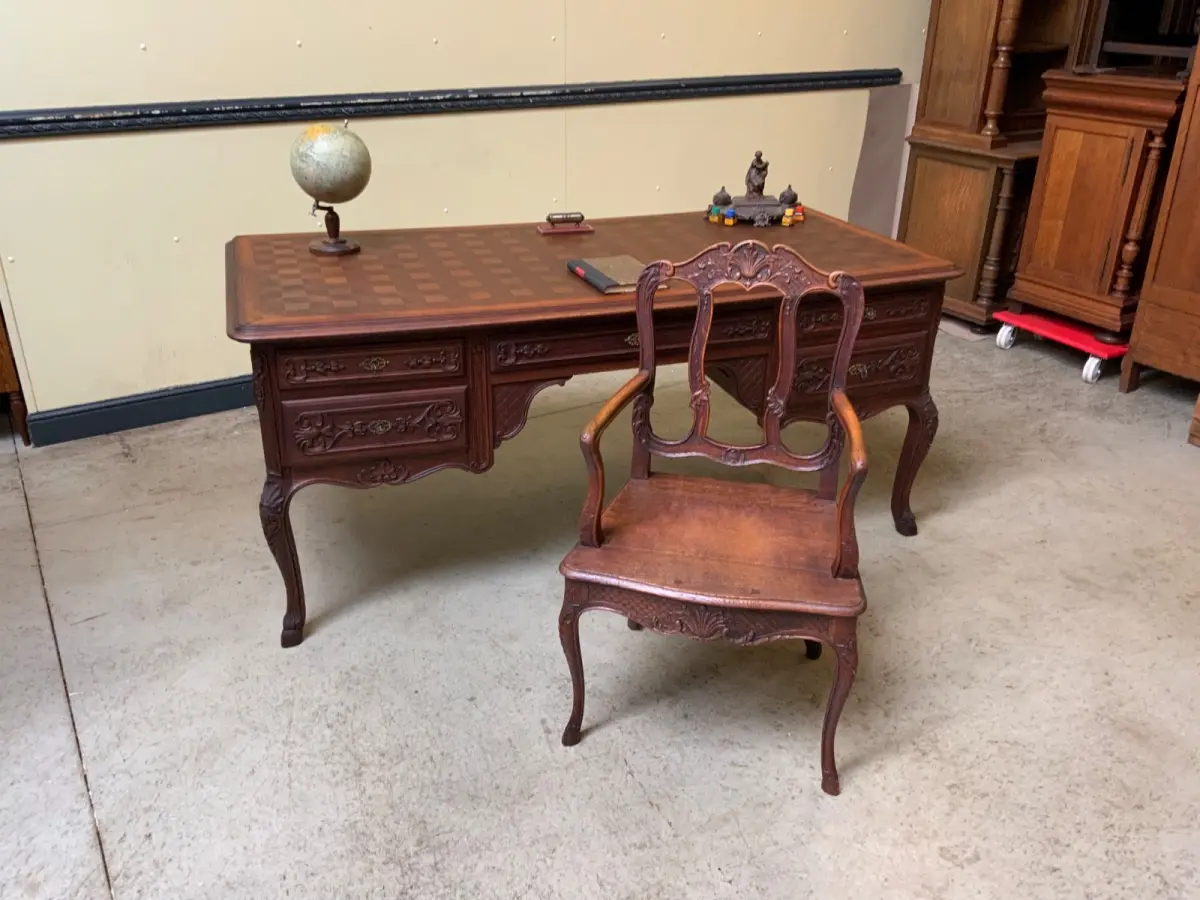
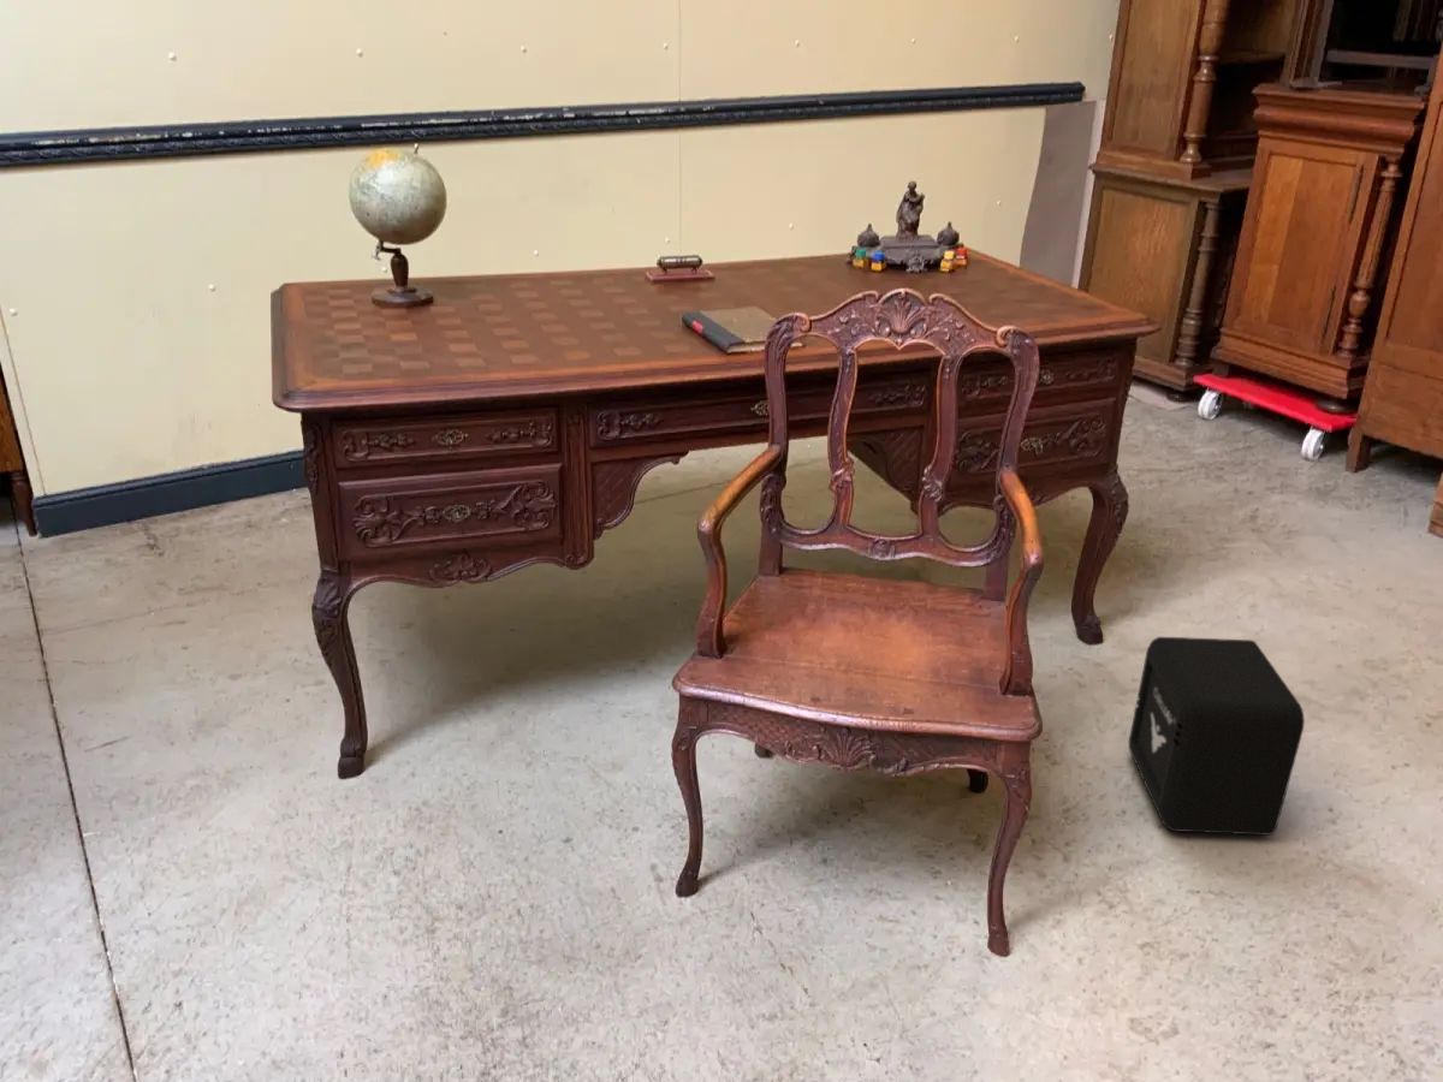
+ air purifier [1128,636,1306,837]
